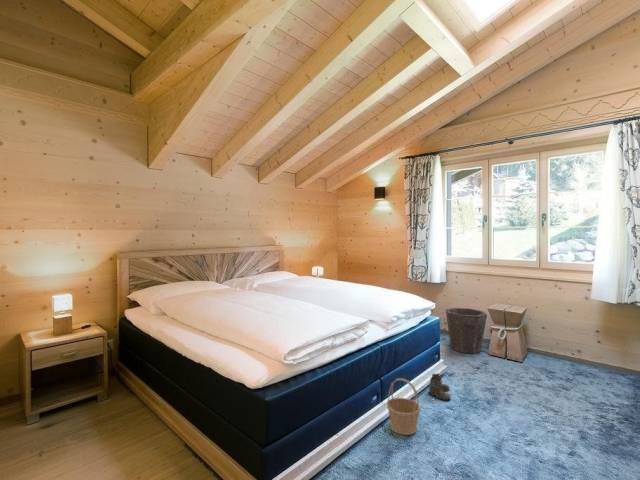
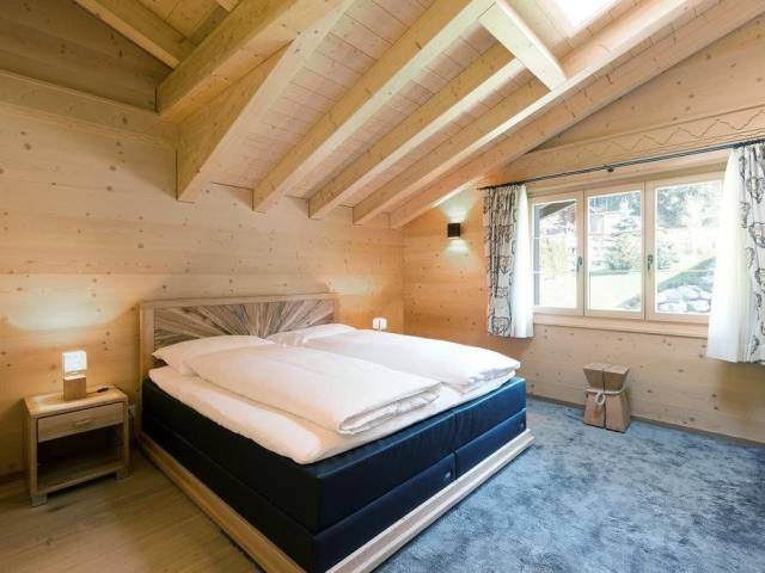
- waste bin [445,307,488,354]
- basket [386,377,422,436]
- boots [427,373,452,401]
